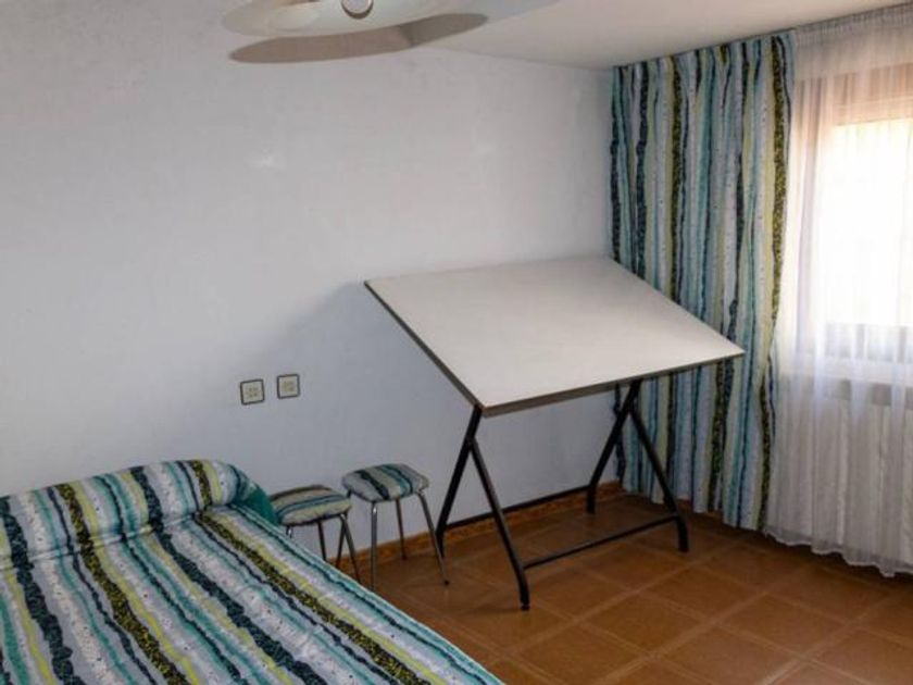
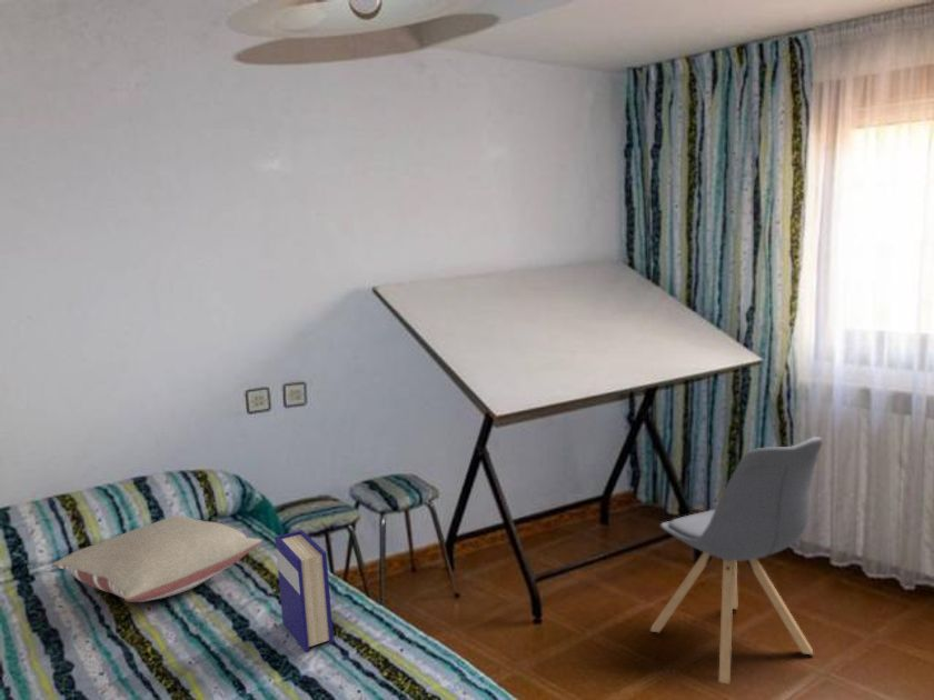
+ pillow [51,514,264,603]
+ hardback book [274,529,335,653]
+ bar stool [649,436,823,686]
